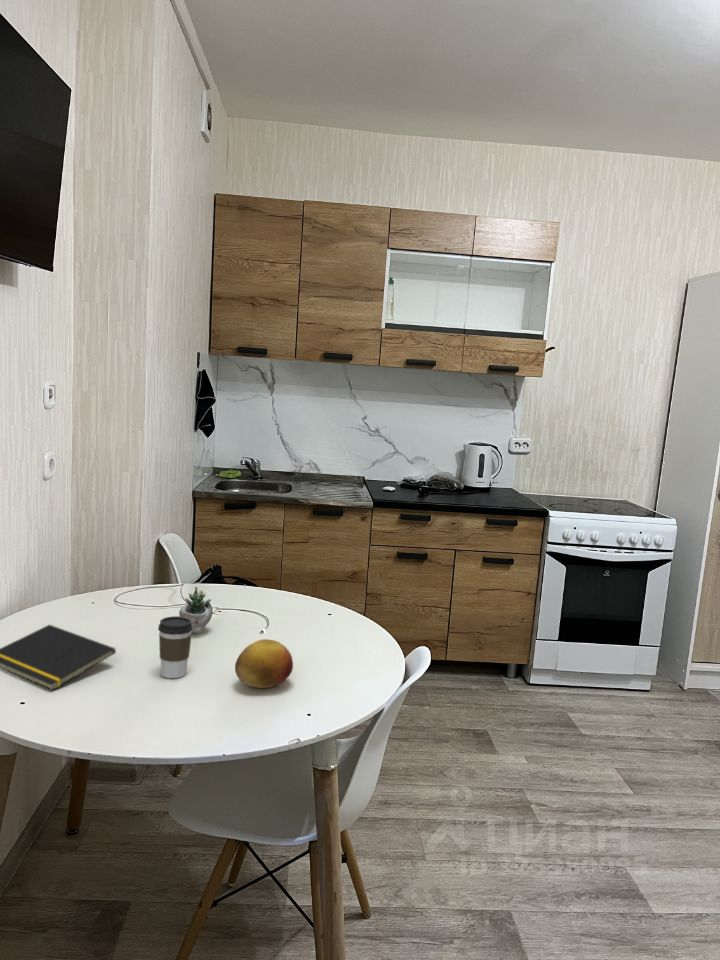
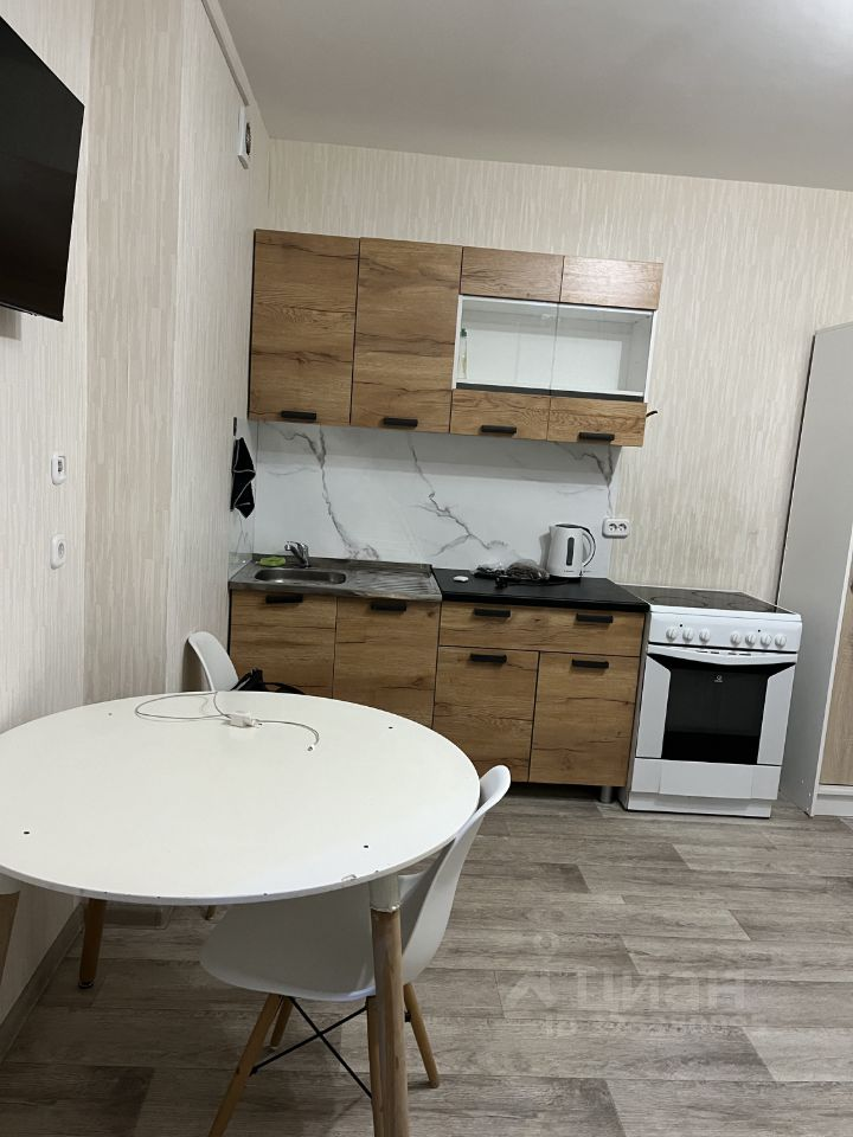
- fruit [234,638,294,689]
- notepad [0,624,117,691]
- coffee cup [157,615,193,679]
- succulent plant [178,584,247,634]
